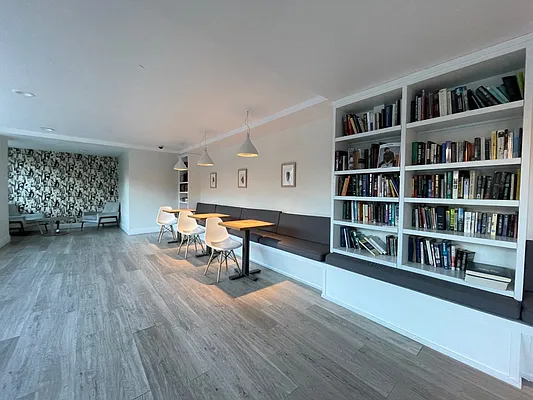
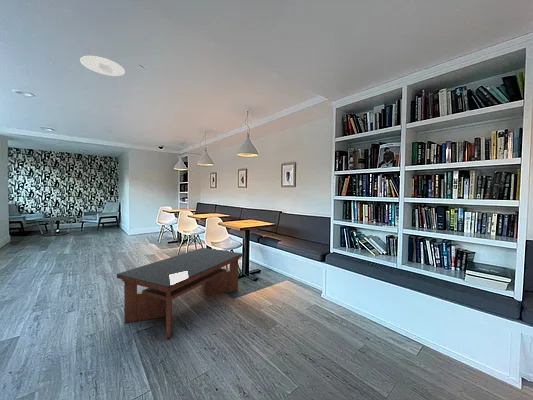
+ recessed light [79,55,126,77]
+ coffee table [116,247,244,340]
